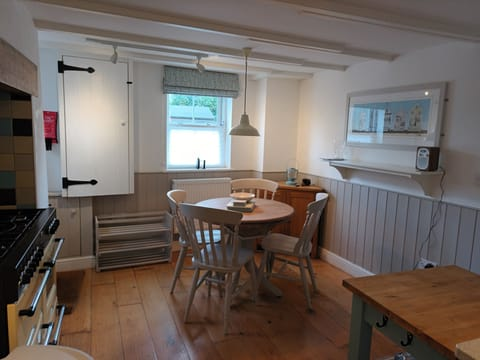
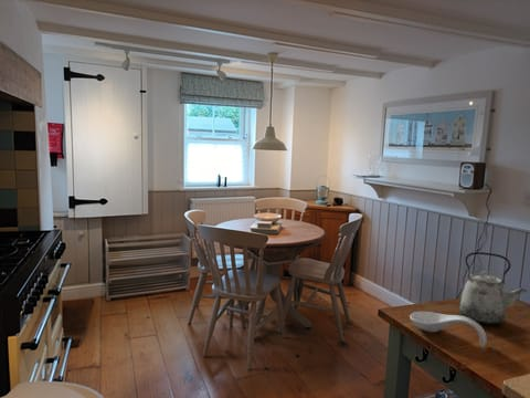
+ kettle [458,251,528,326]
+ spoon rest [409,311,488,348]
